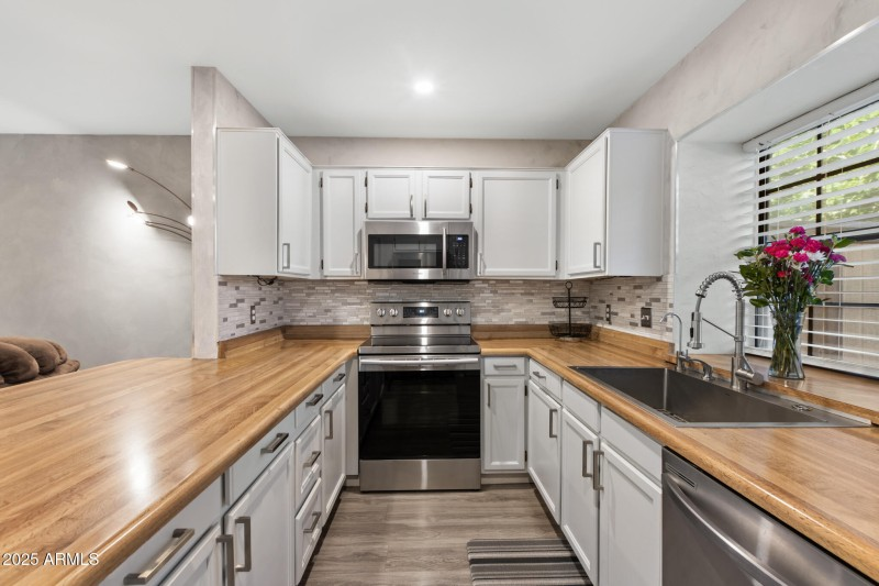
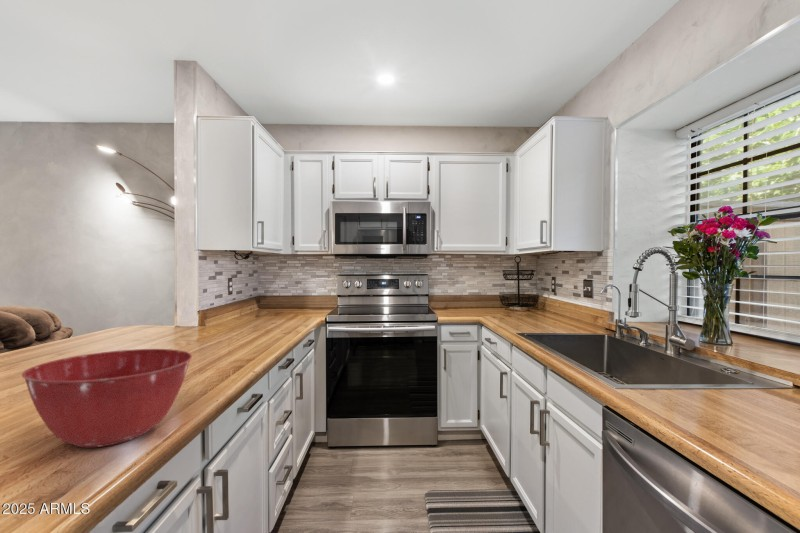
+ mixing bowl [21,348,193,448]
